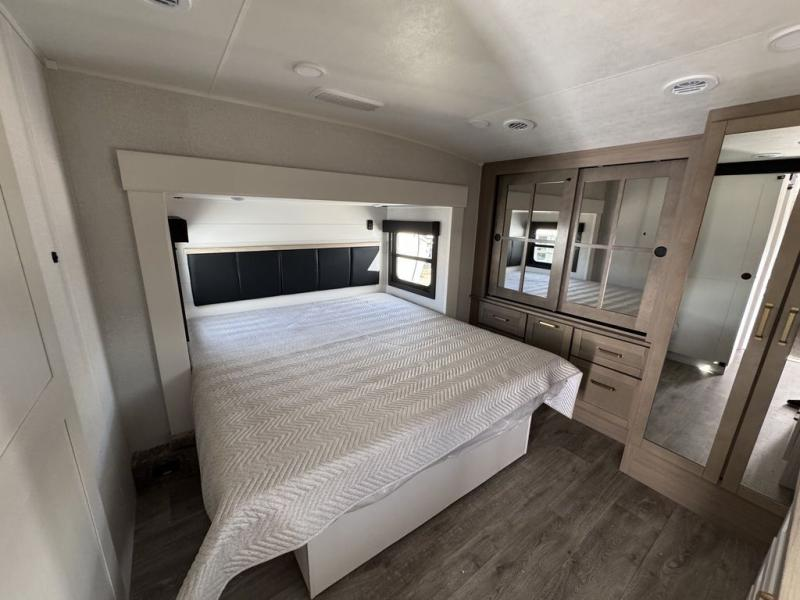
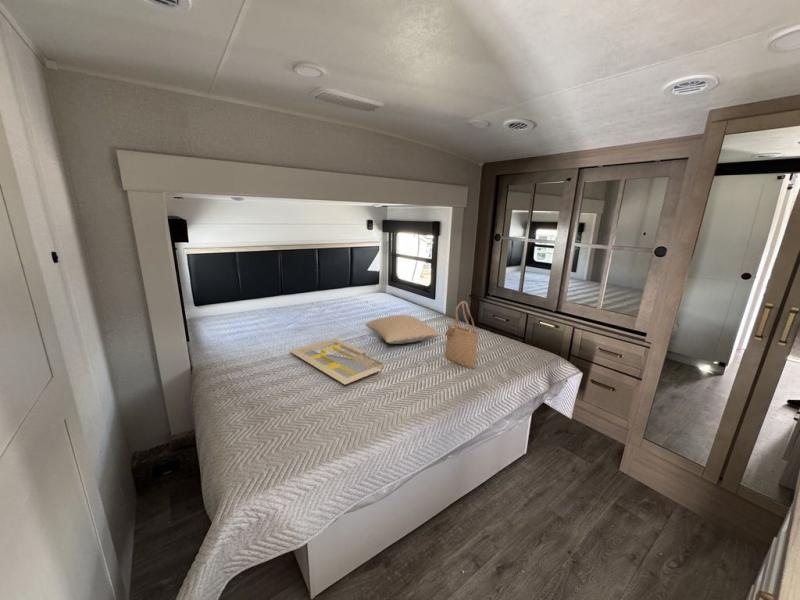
+ tote bag [444,300,480,369]
+ pillow [365,314,442,345]
+ serving tray [289,337,385,385]
